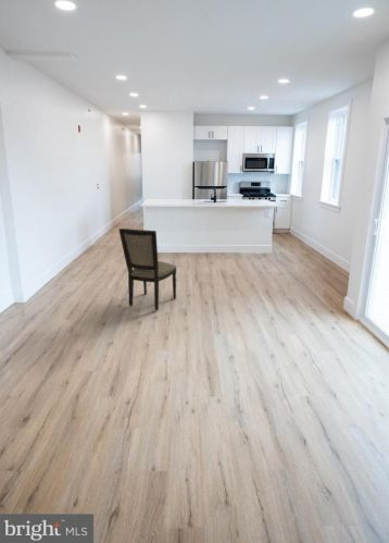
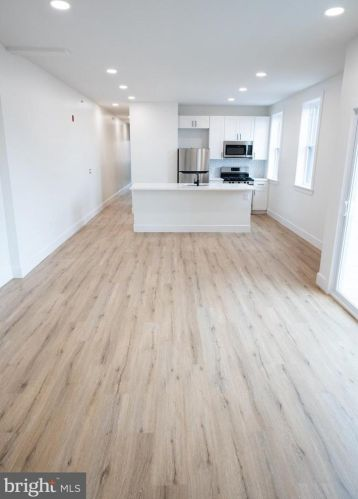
- dining chair [117,227,177,311]
